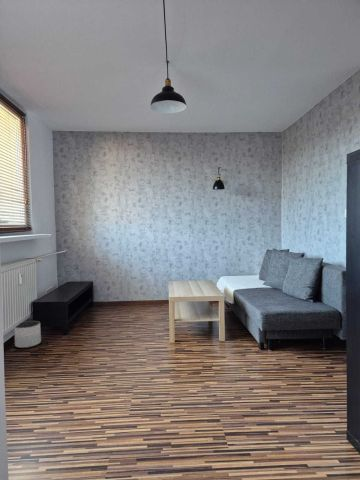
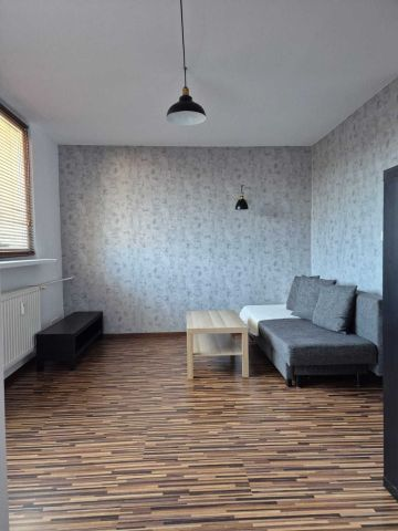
- planter [14,320,42,349]
